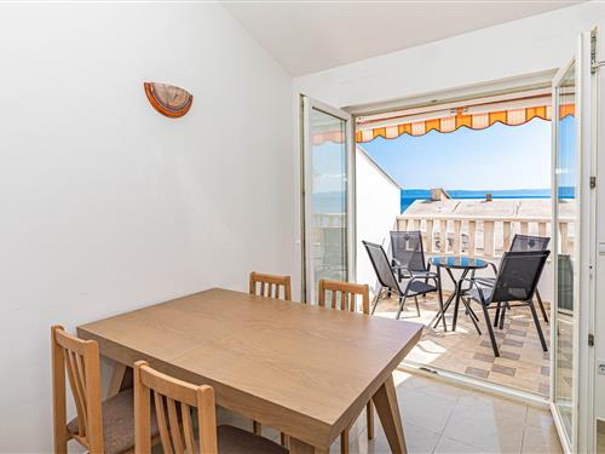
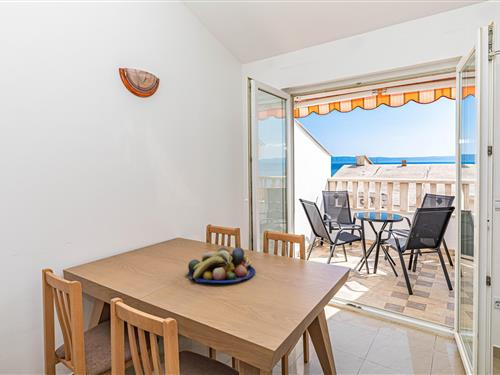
+ fruit bowl [186,246,256,284]
